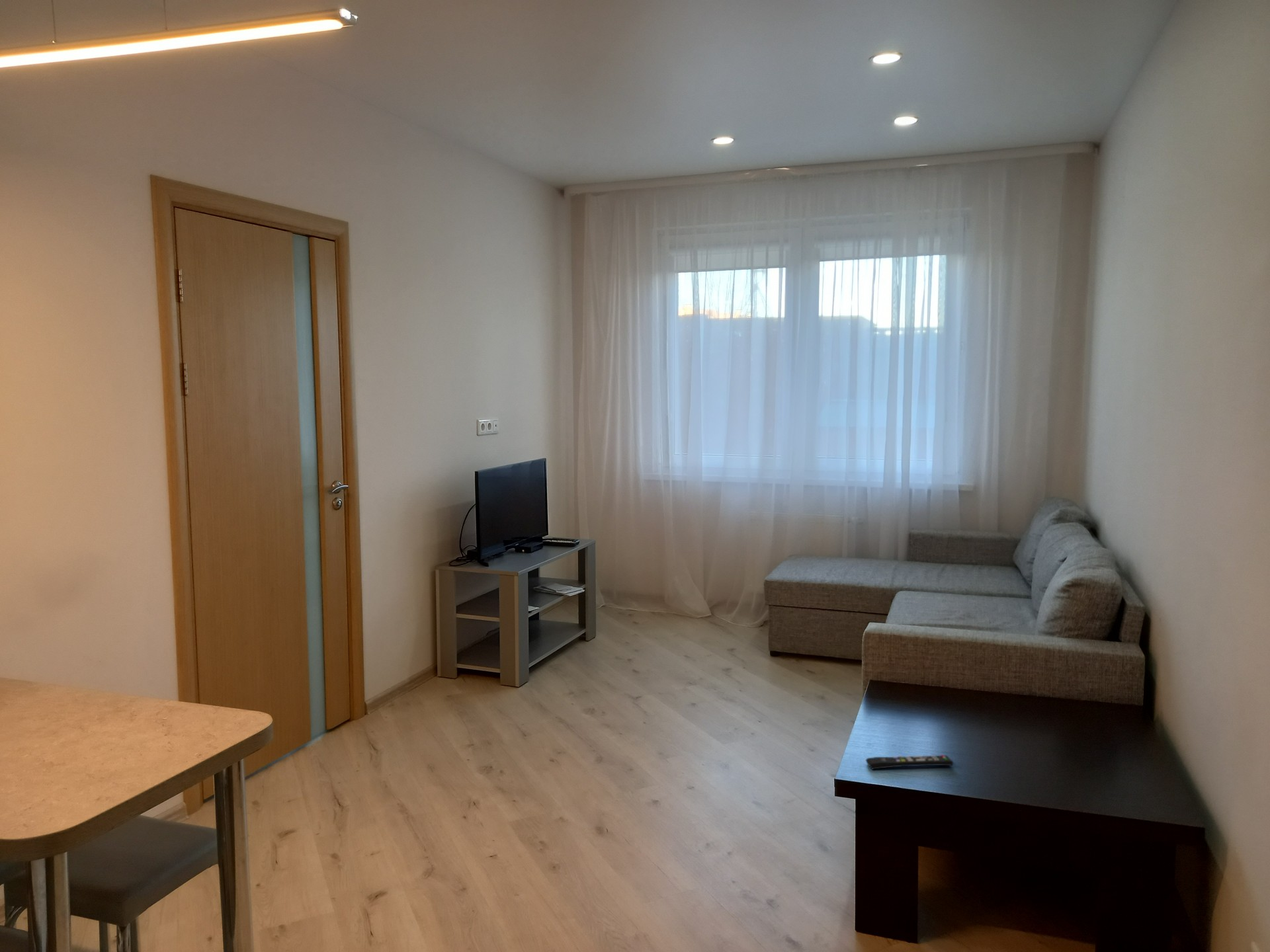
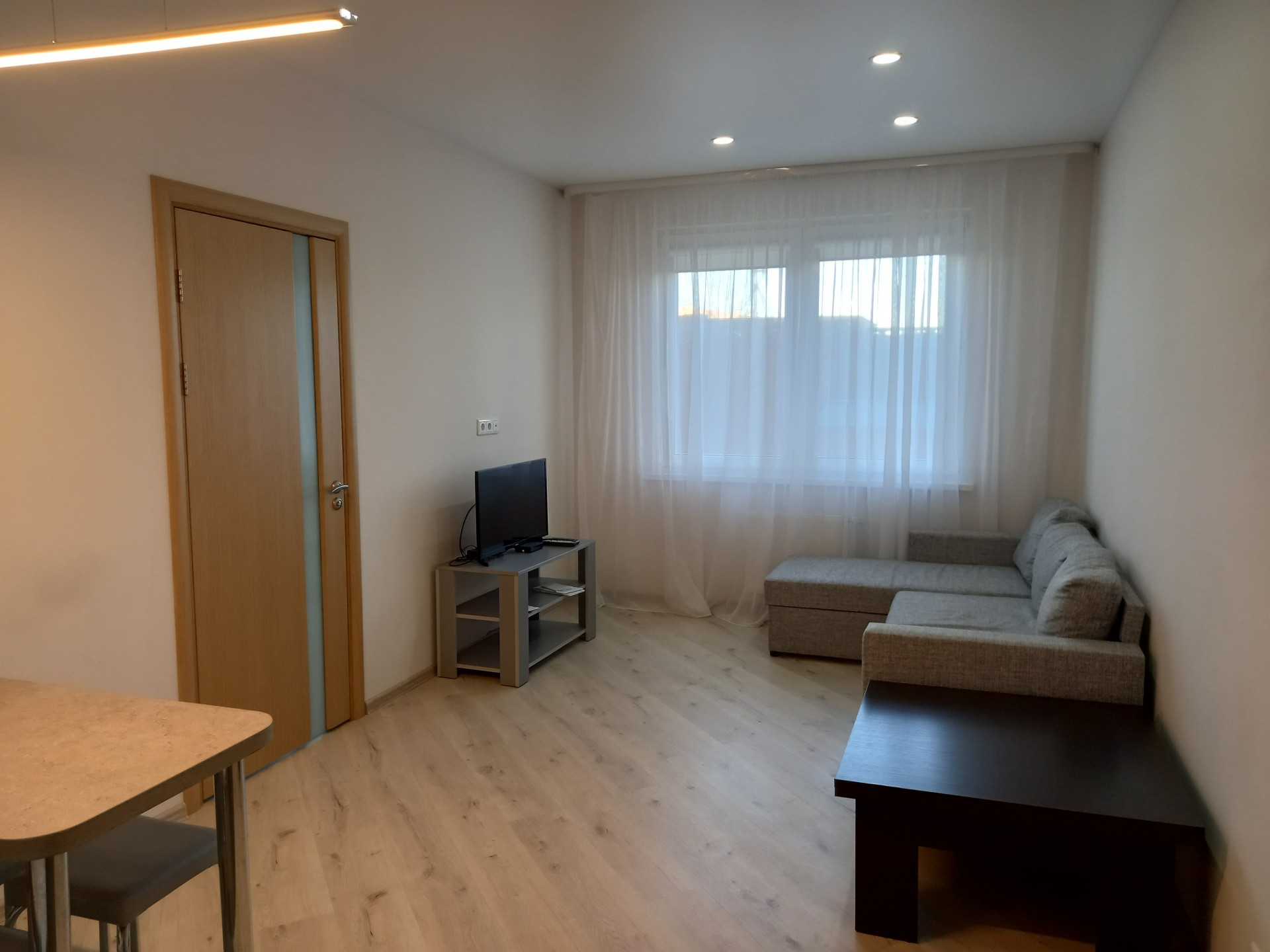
- remote control [865,754,954,770]
